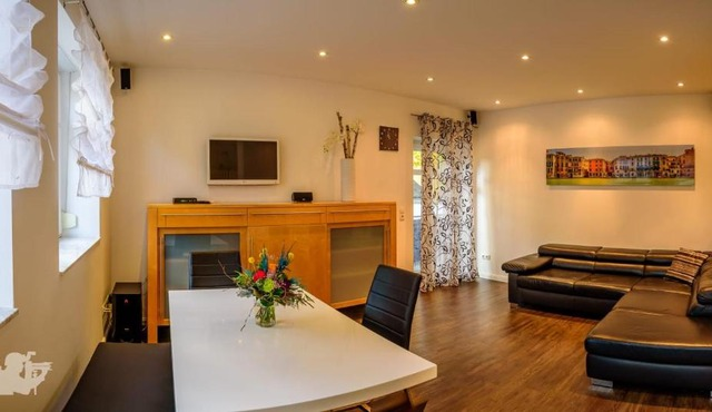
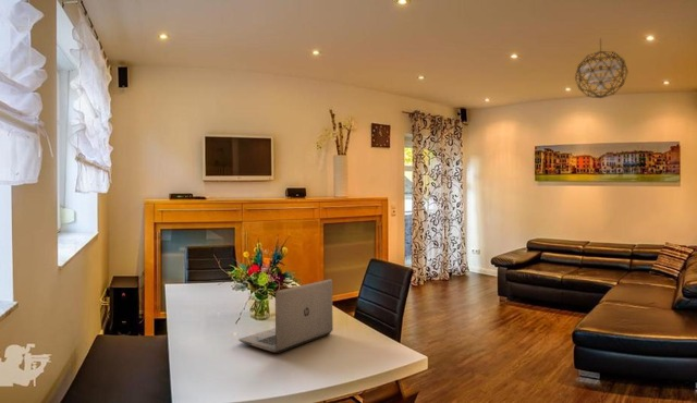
+ pendant light [574,38,629,99]
+ laptop [237,278,334,354]
